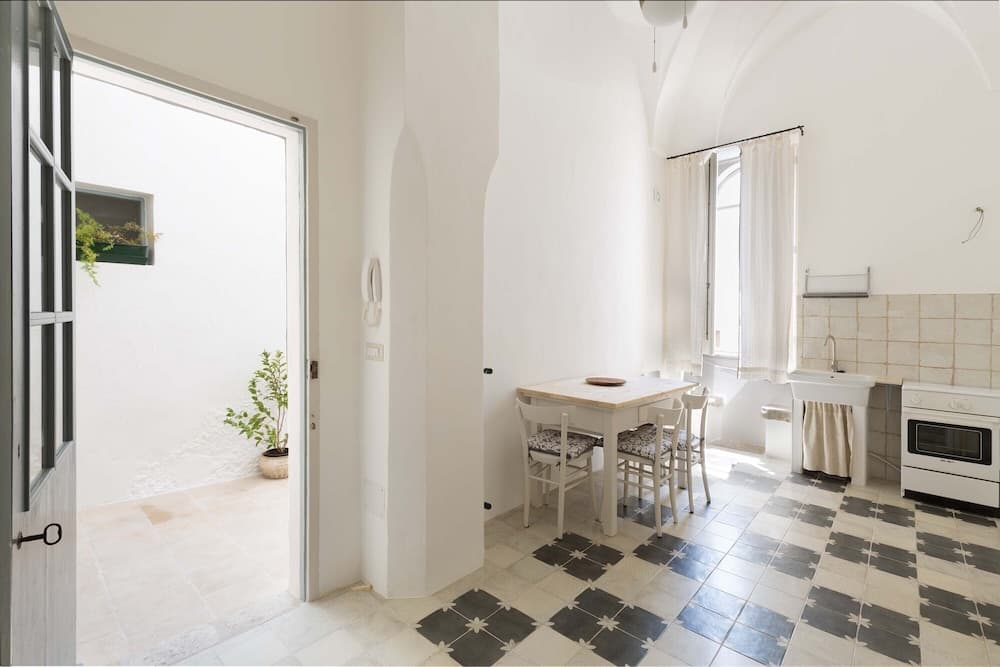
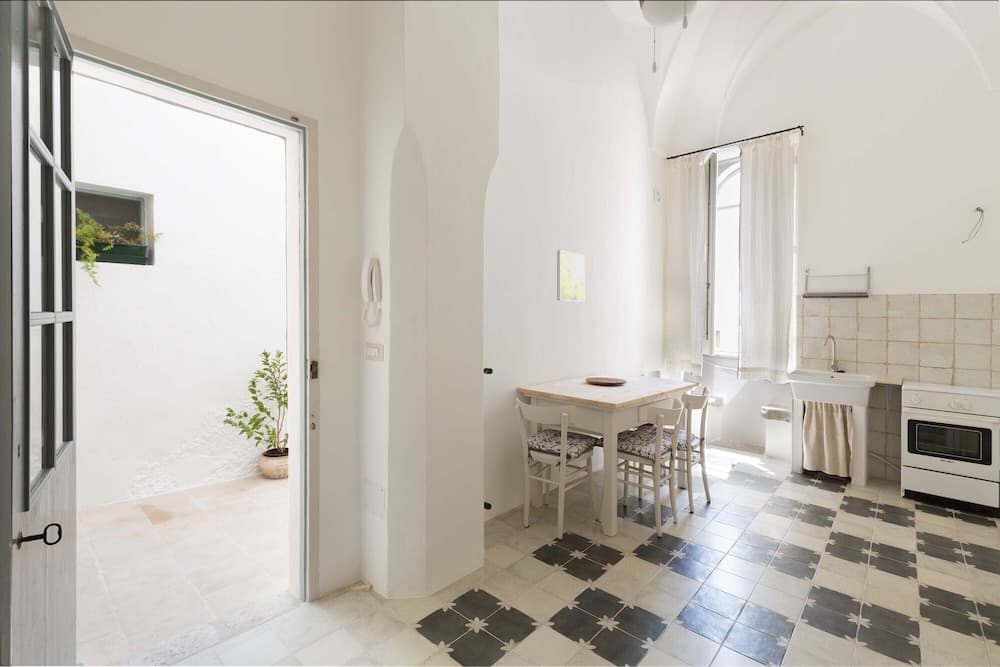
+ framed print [556,249,586,303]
